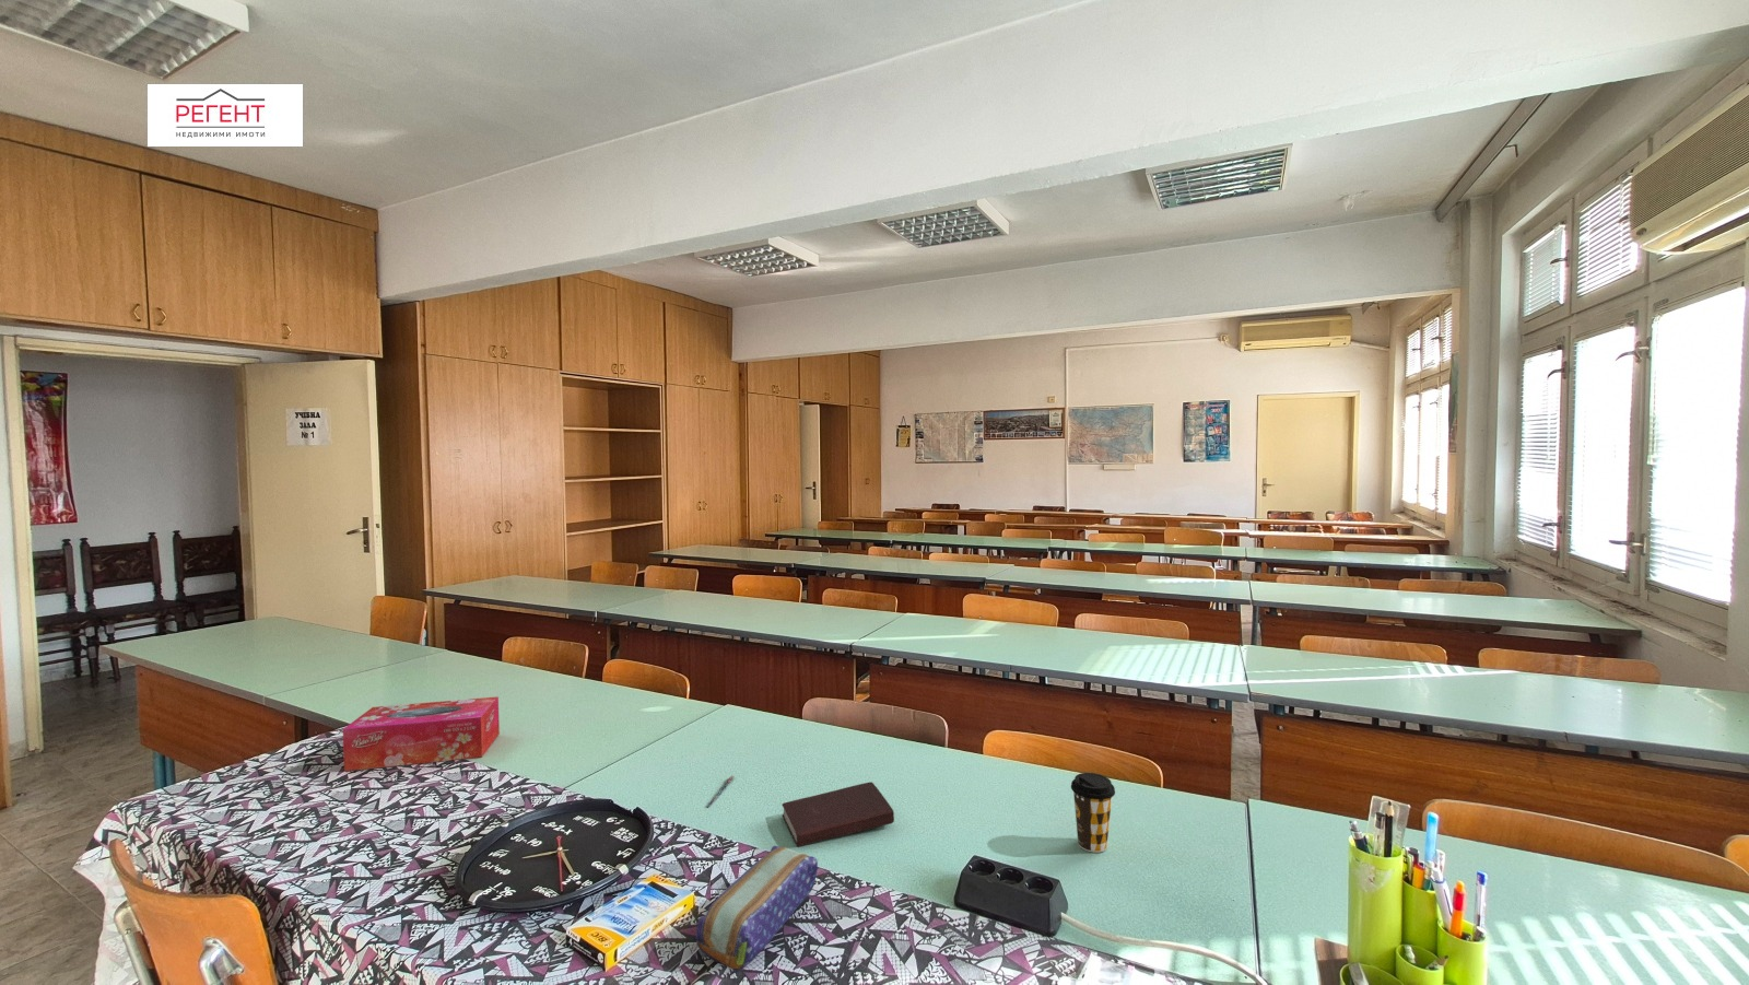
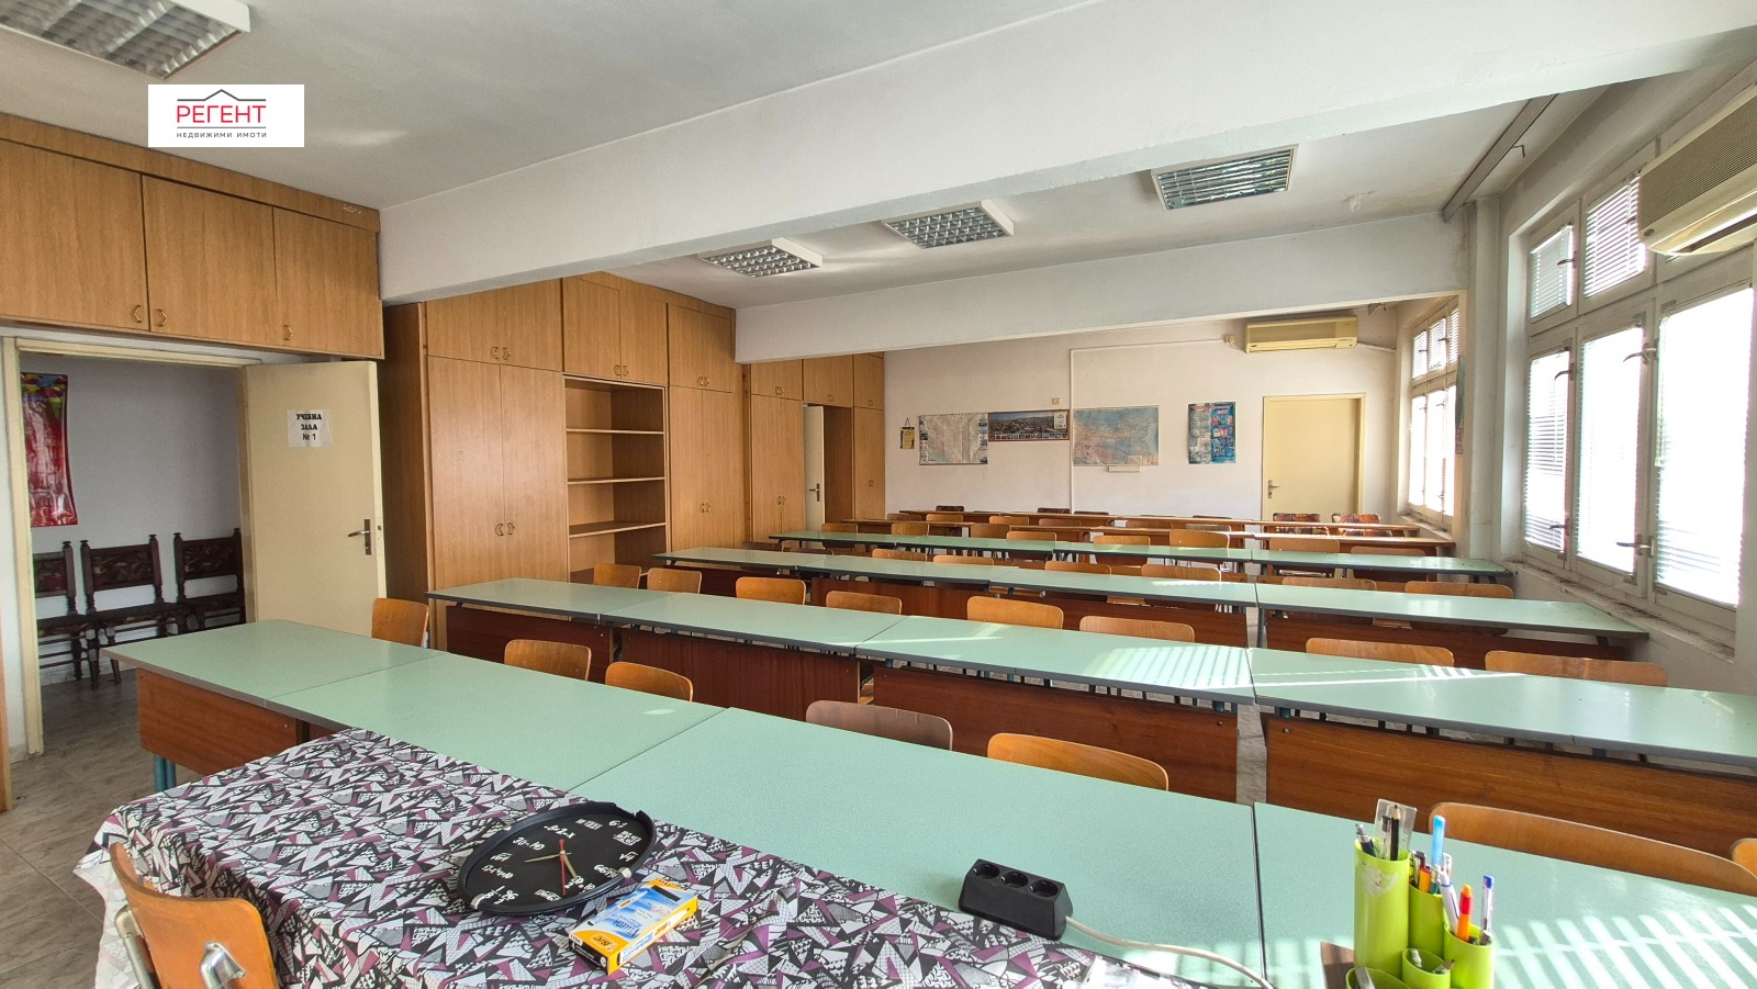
- tissue box [342,696,501,772]
- coffee cup [1070,772,1116,854]
- pen [705,774,735,808]
- pencil case [694,846,819,971]
- book [781,781,895,847]
